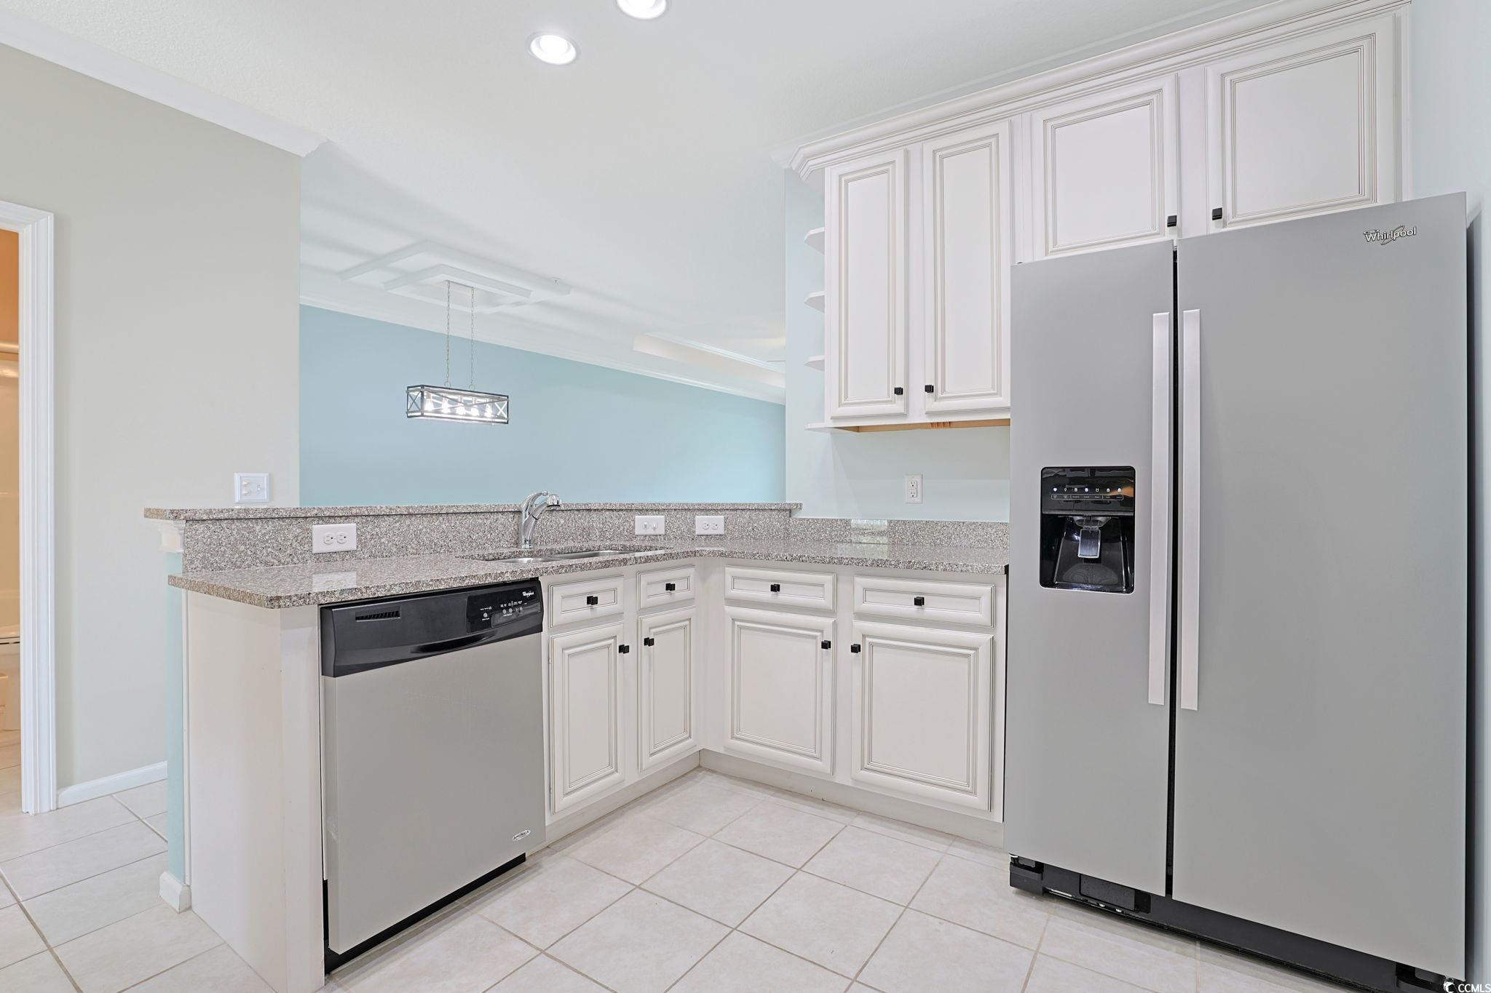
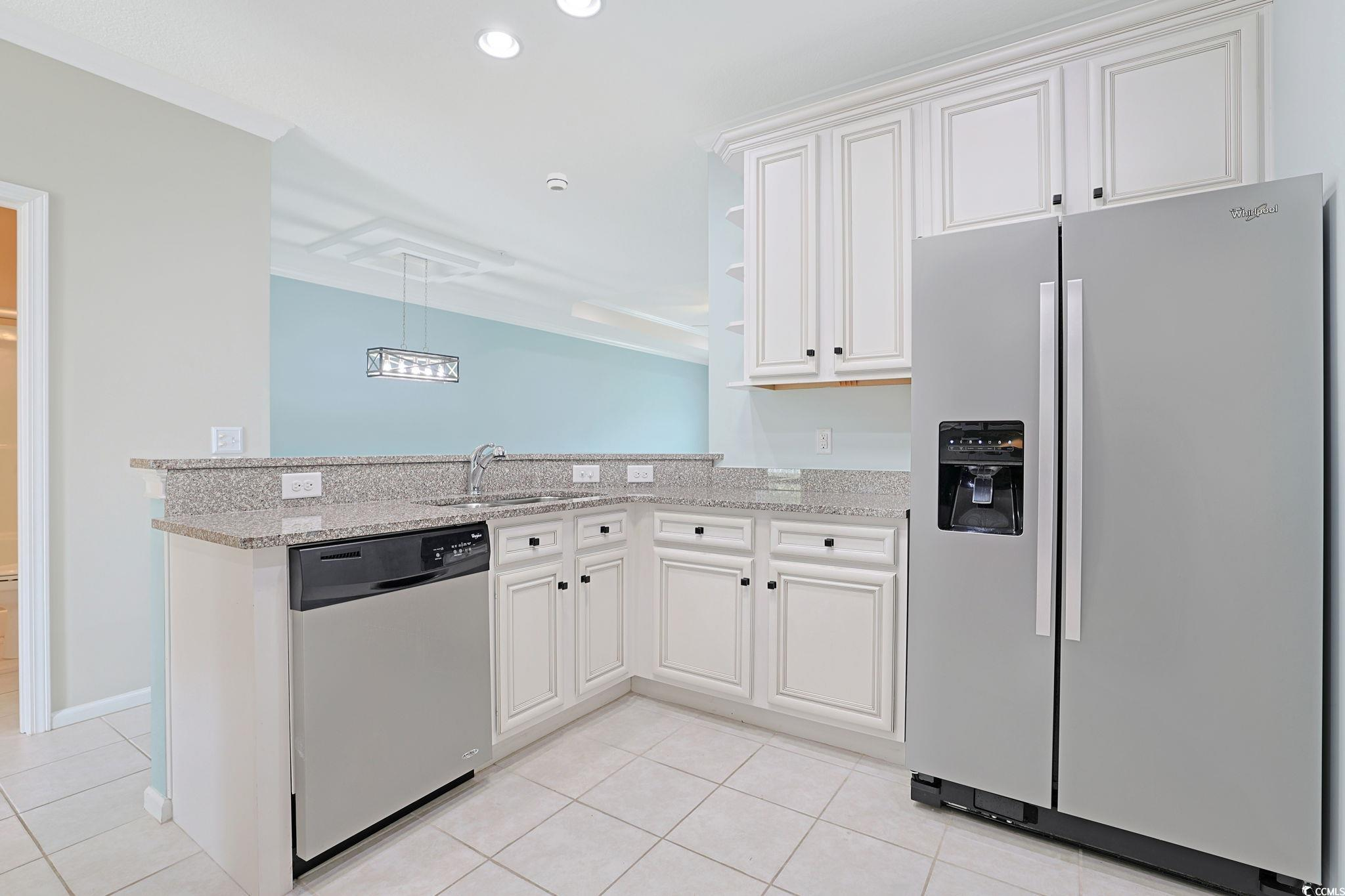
+ smoke detector [546,172,569,192]
